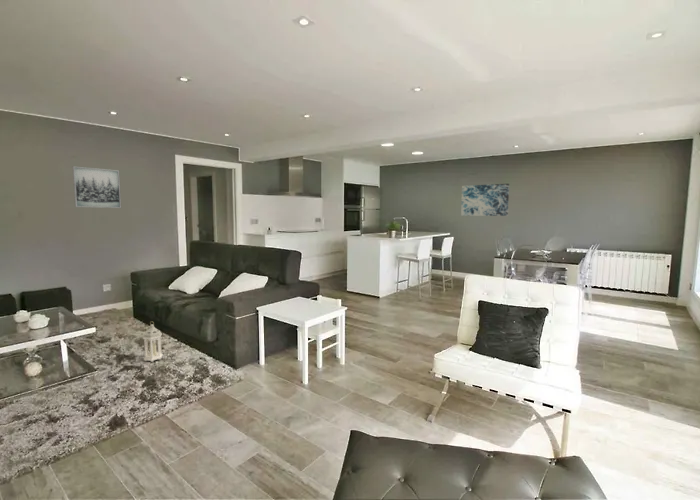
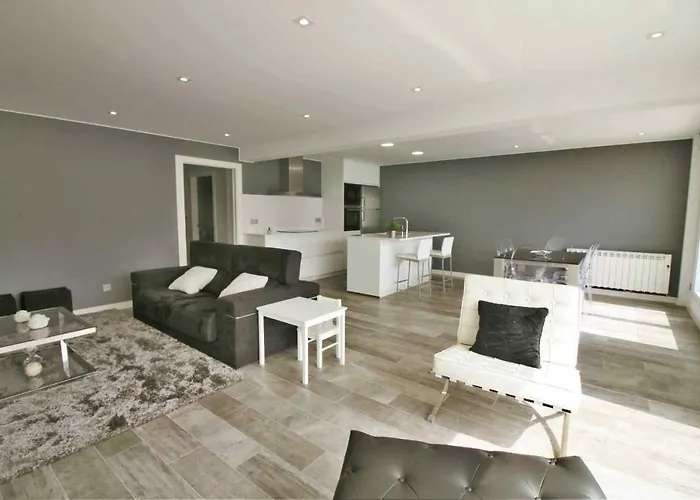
- lantern [142,321,164,363]
- wall art [460,183,510,217]
- wall art [71,165,122,209]
